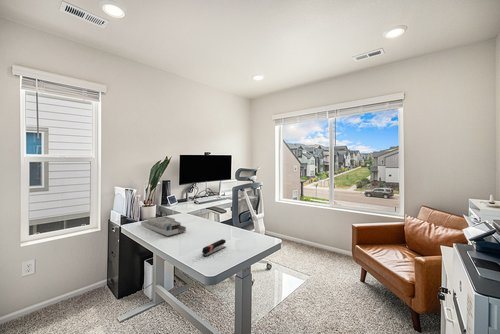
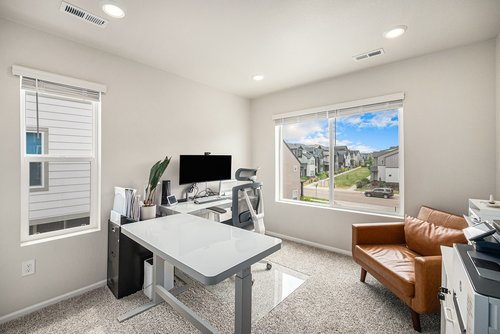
- desk organizer [140,215,187,237]
- stapler [201,238,227,257]
